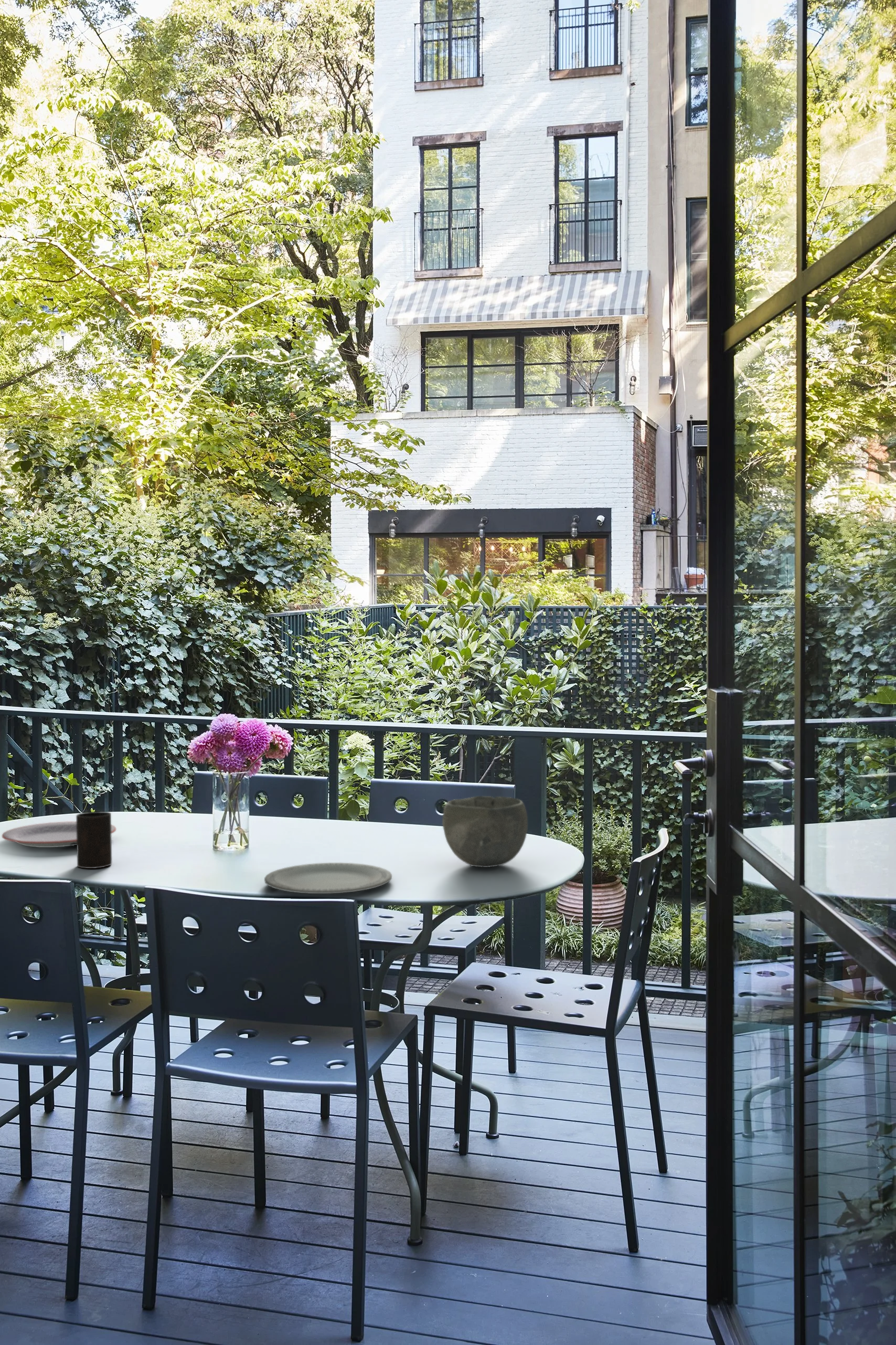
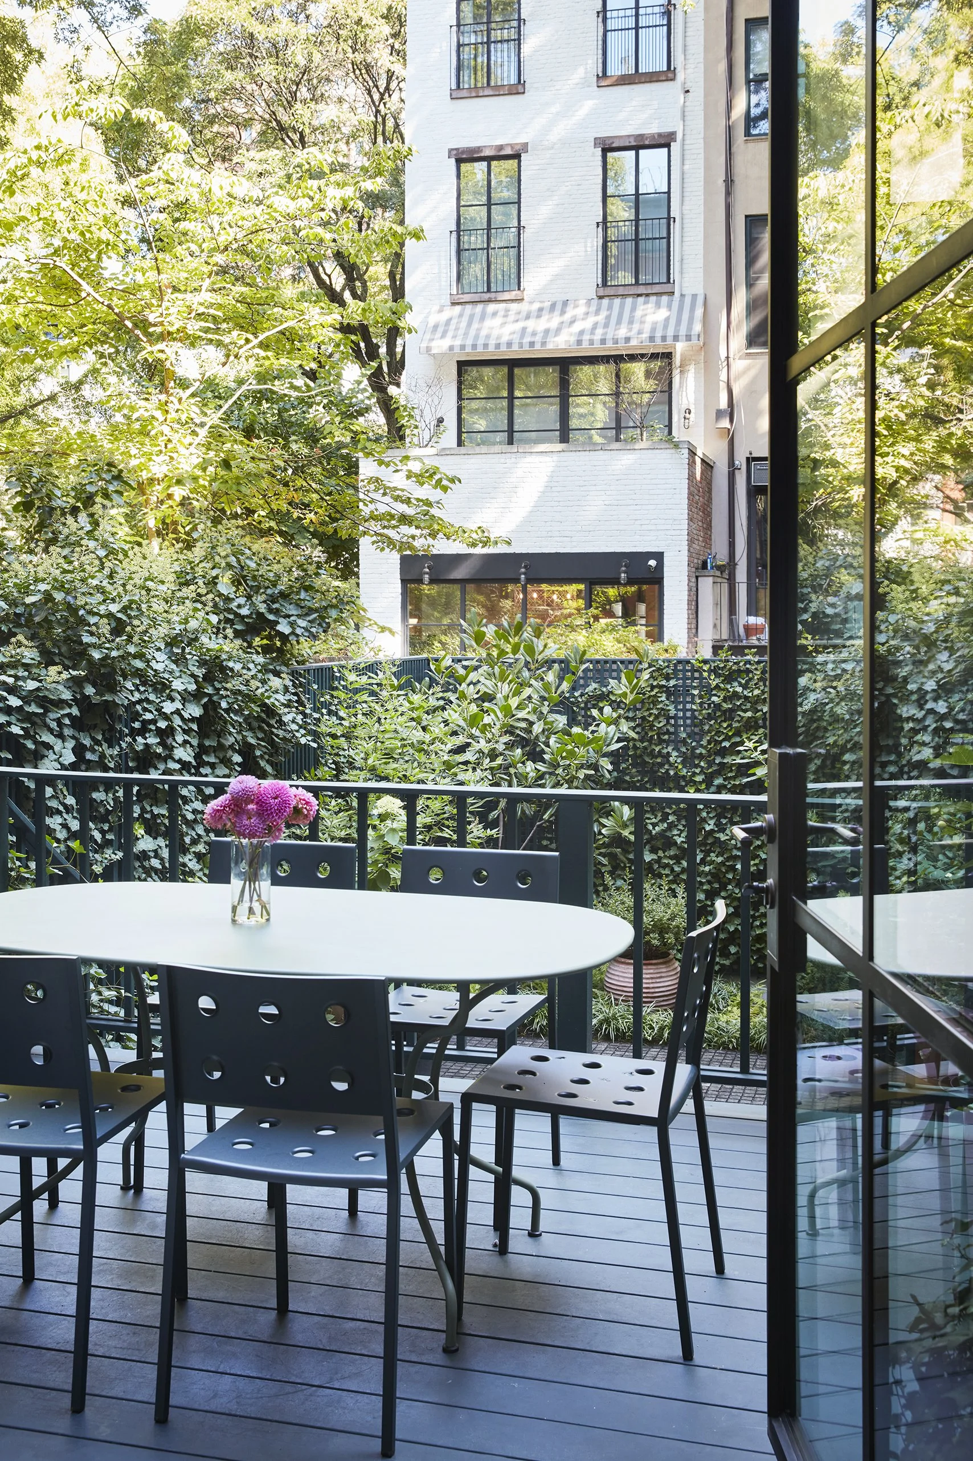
- bowl [442,796,528,868]
- plate [2,821,116,848]
- plate [264,862,392,894]
- cup [76,811,112,869]
